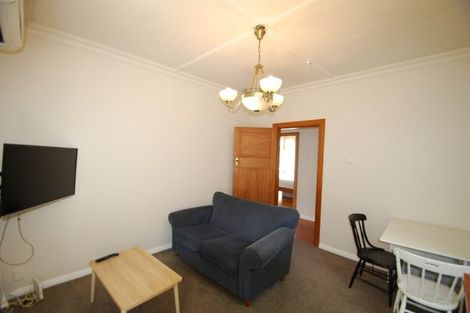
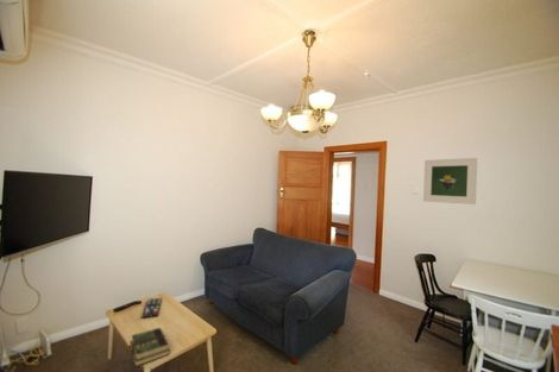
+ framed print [422,157,478,206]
+ remote control [142,297,163,319]
+ book [128,327,171,367]
